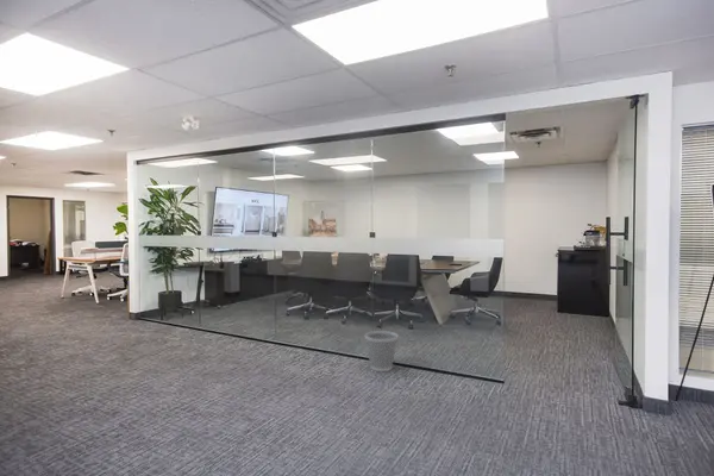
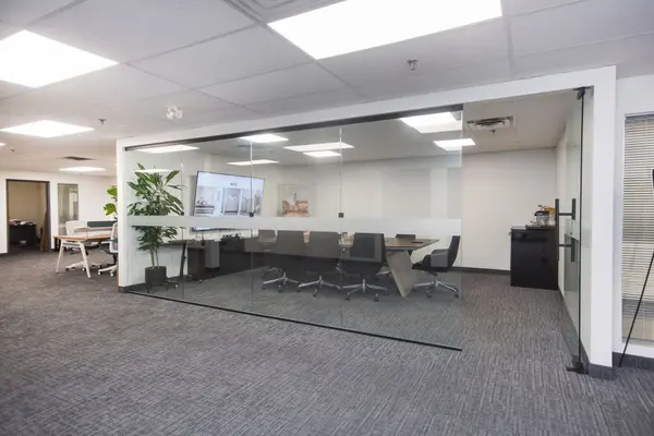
- wastebasket [364,330,400,372]
